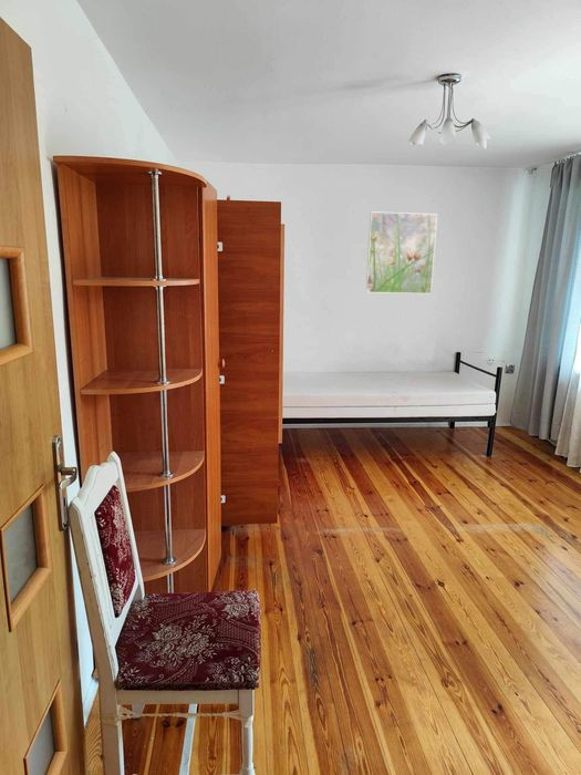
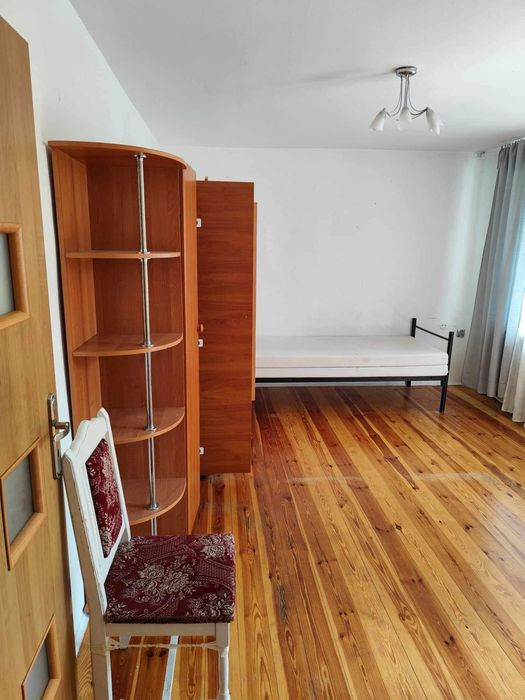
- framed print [365,210,438,294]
